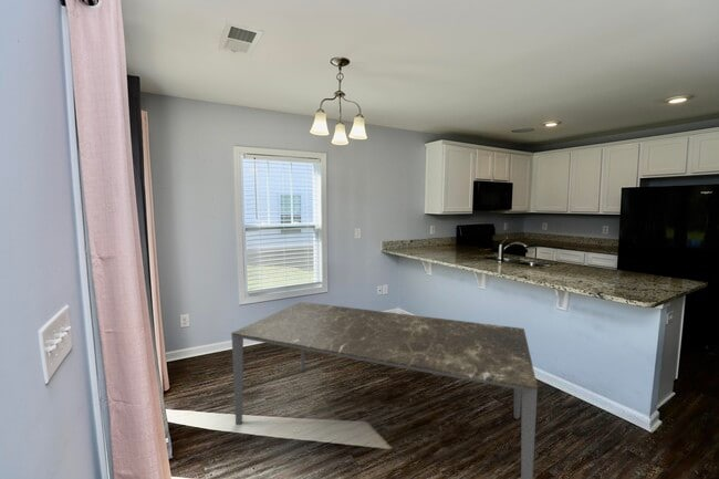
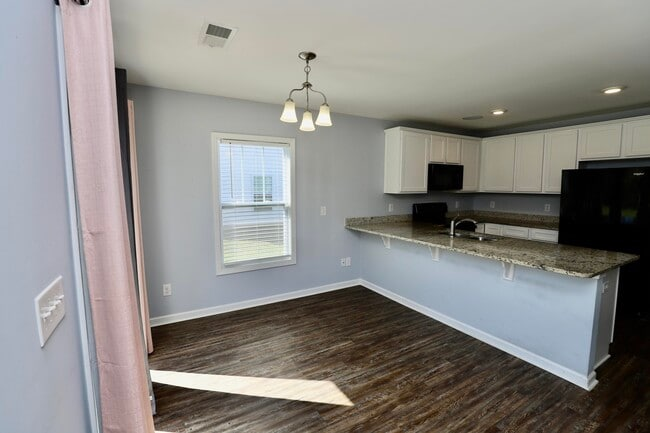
- dining table [230,301,539,479]
